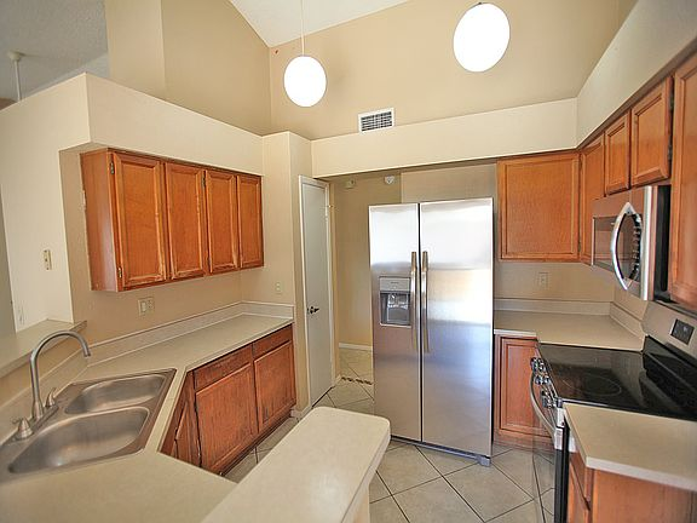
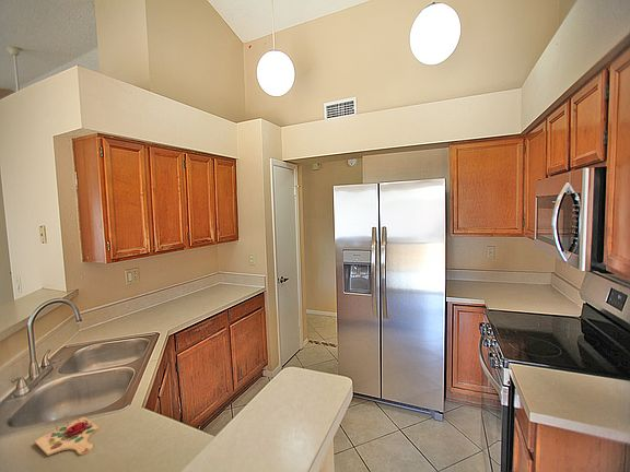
+ cutting board [34,415,100,457]
